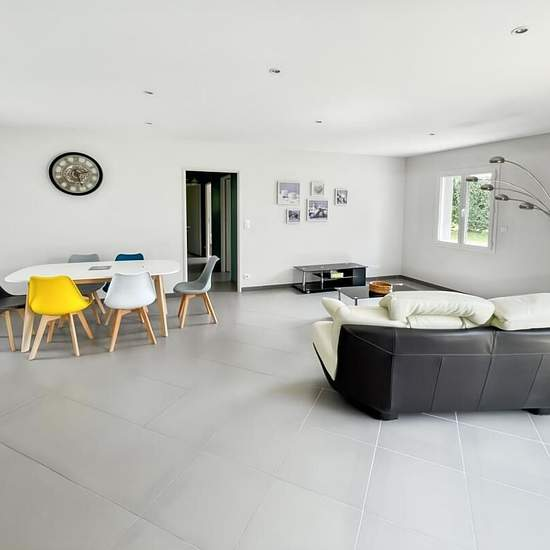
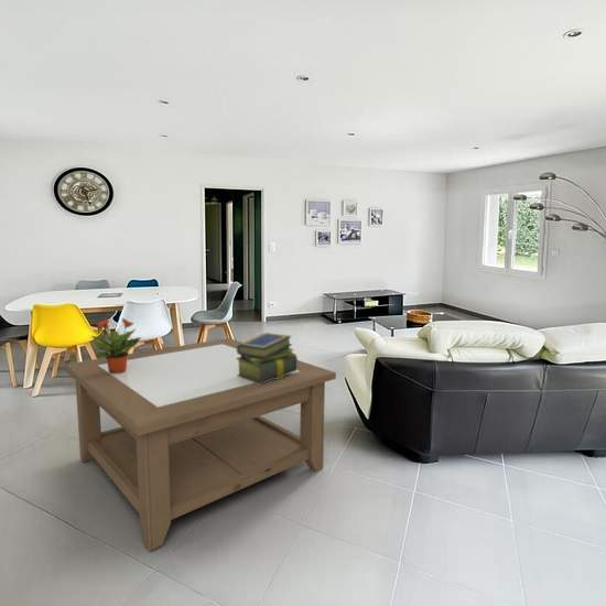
+ coffee table [64,337,337,552]
+ potted plant [89,317,142,374]
+ stack of books [236,332,299,385]
